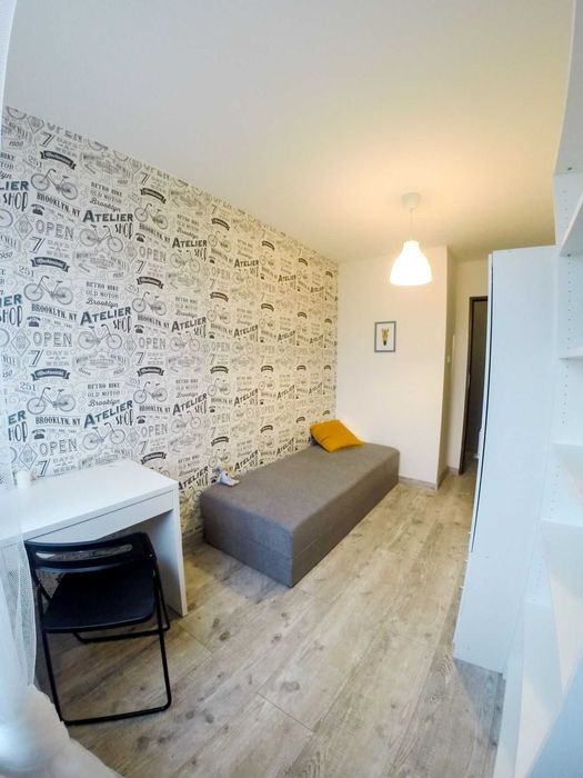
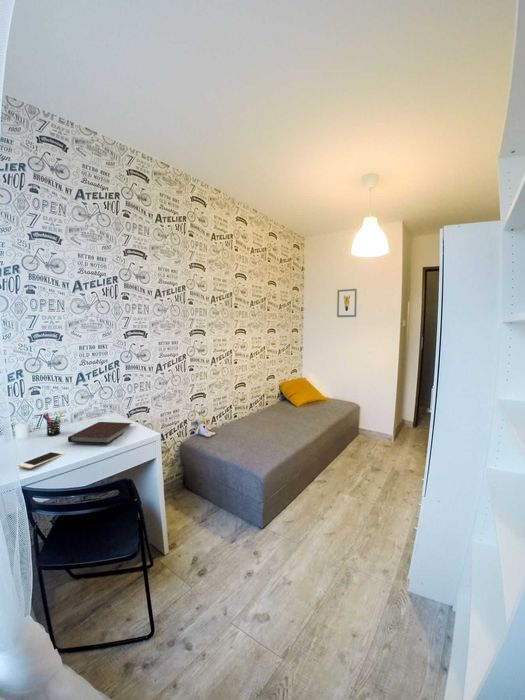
+ pen holder [42,411,64,437]
+ notebook [67,421,133,445]
+ cell phone [17,450,66,470]
